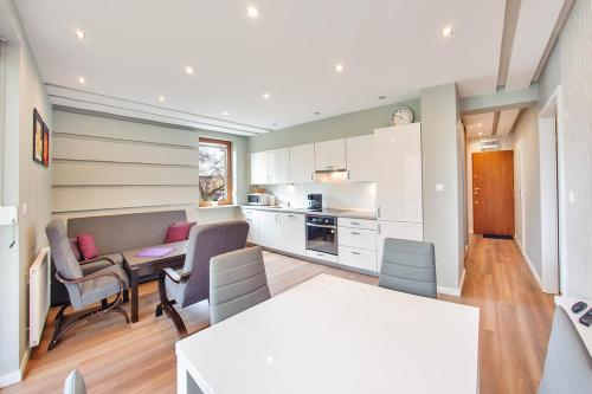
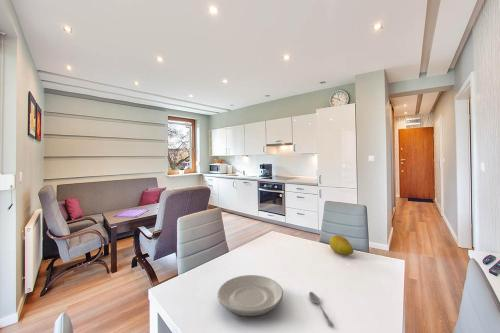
+ plate [217,274,284,317]
+ spoon [308,291,334,329]
+ fruit [329,234,354,256]
